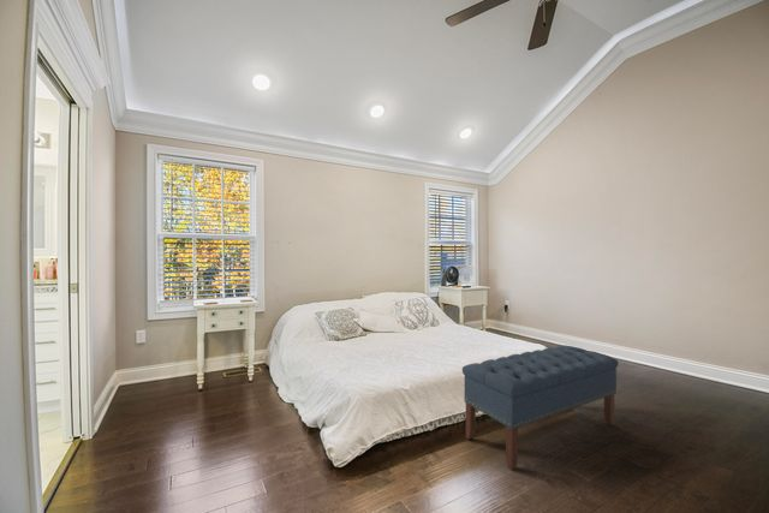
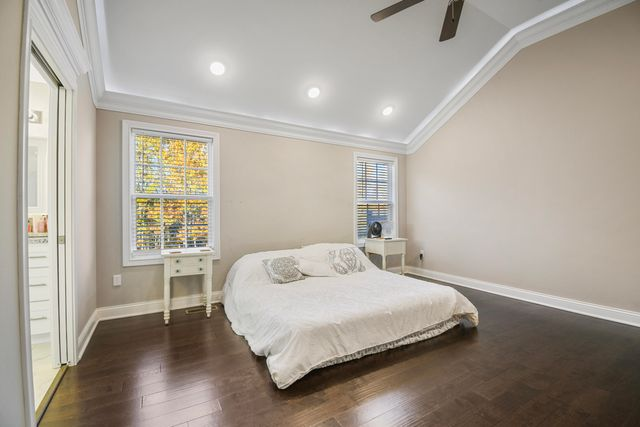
- bench [461,345,620,471]
